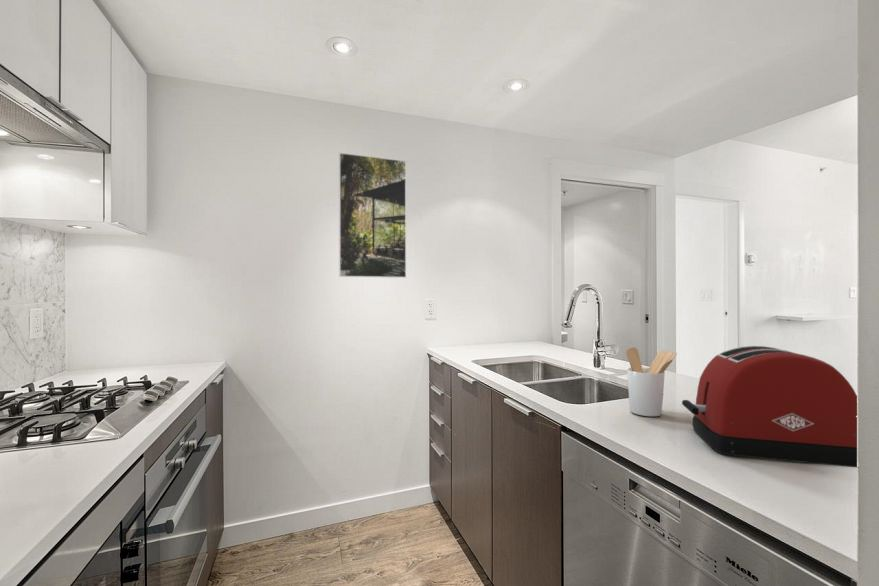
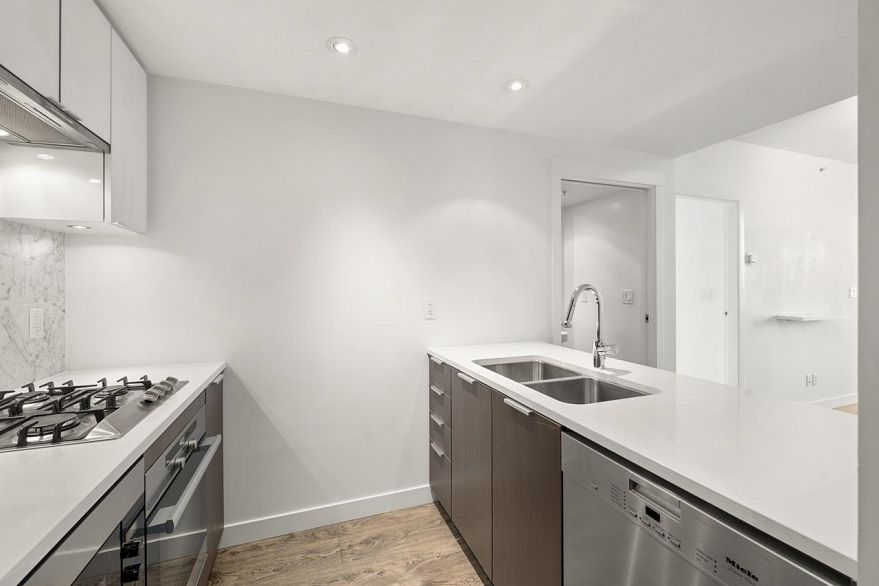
- utensil holder [625,346,678,417]
- toaster [681,345,858,468]
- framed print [338,152,407,279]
